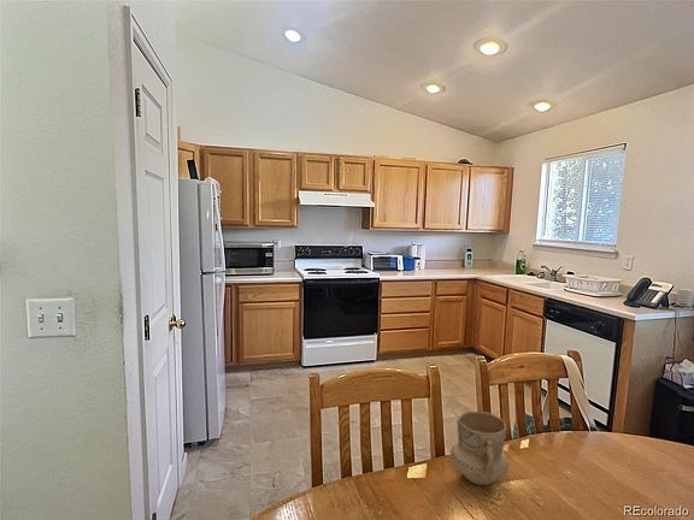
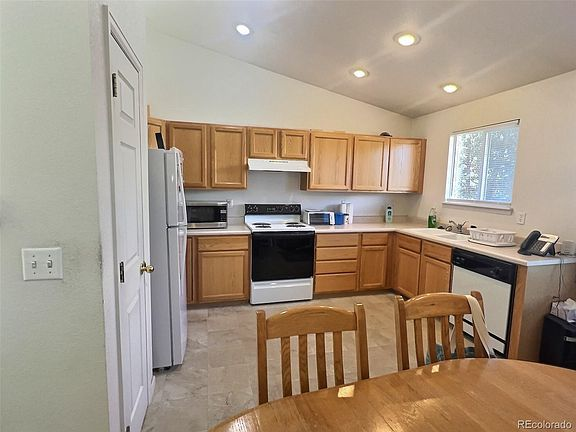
- mug [449,410,511,486]
